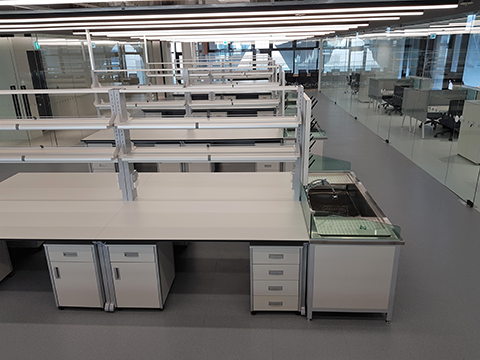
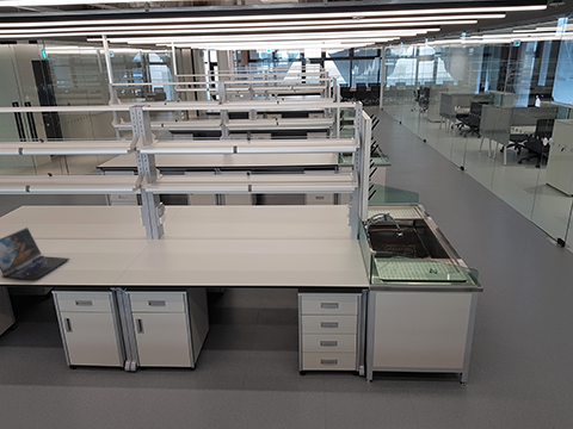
+ laptop [0,226,70,281]
